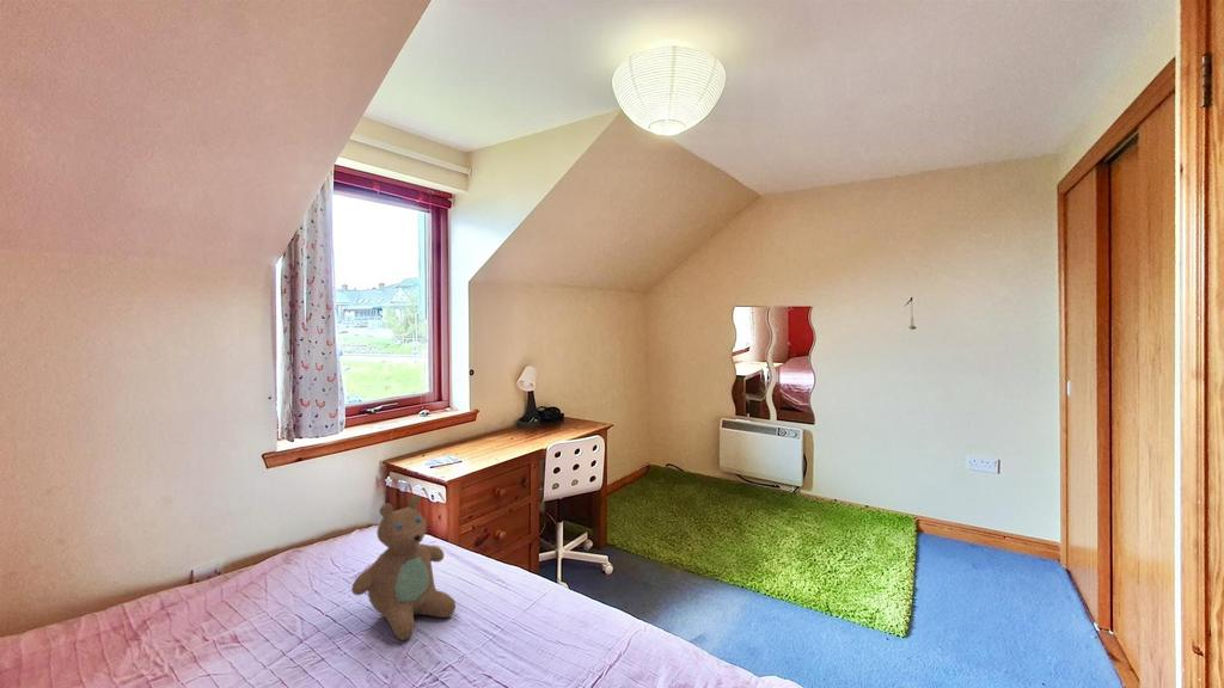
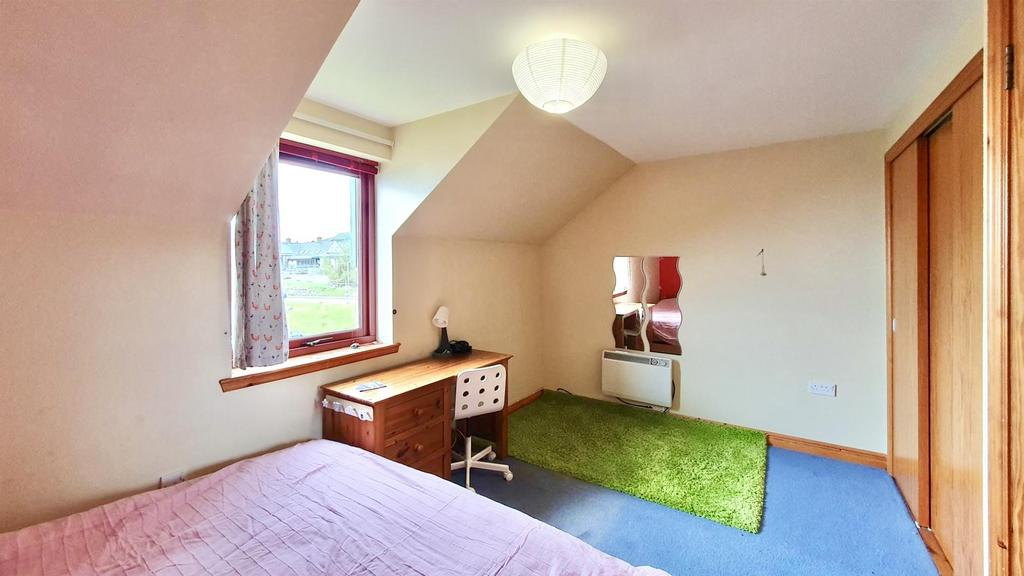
- teddy bear [350,493,457,641]
